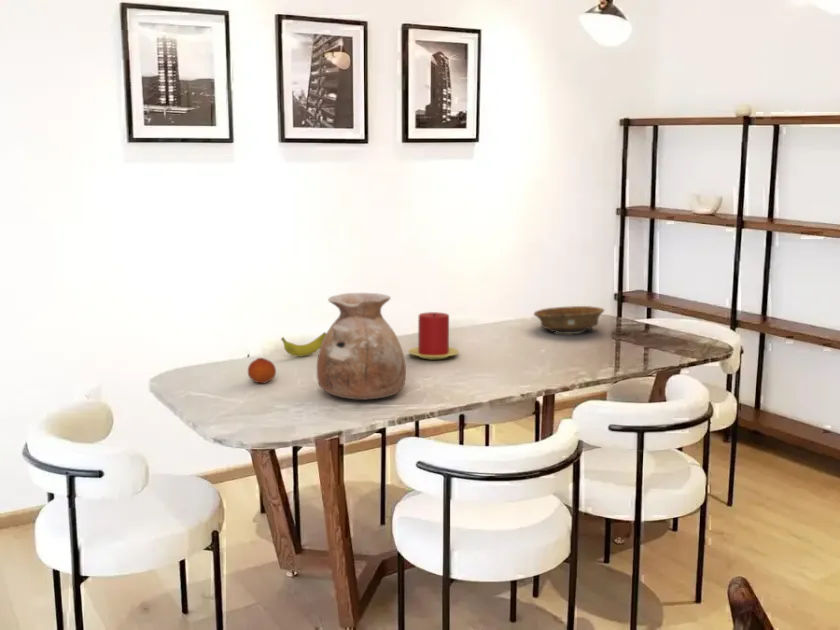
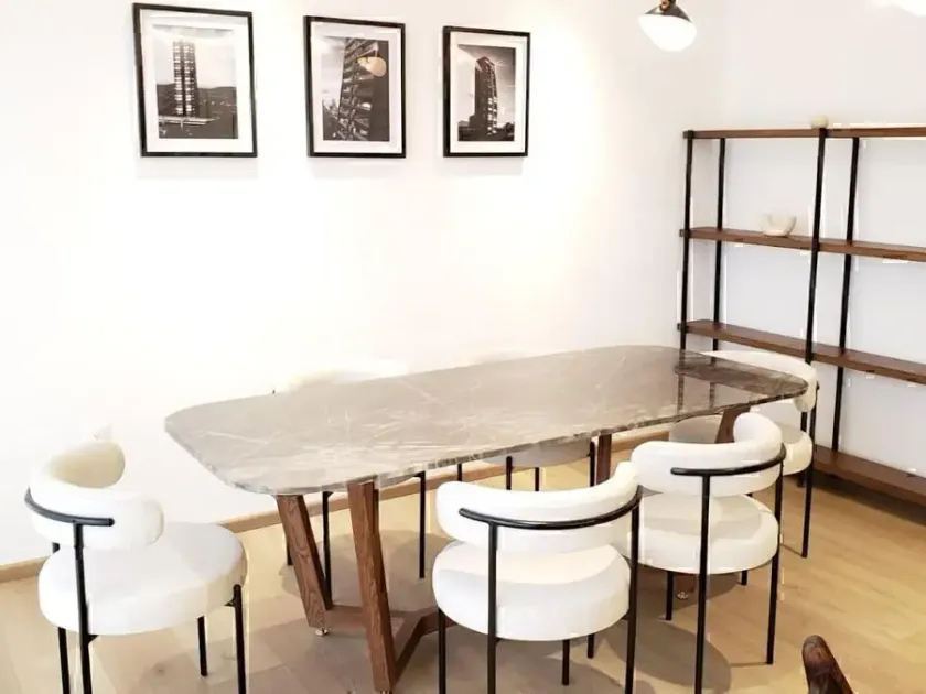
- fruit [247,357,277,384]
- vase [316,292,407,401]
- banana [280,331,327,358]
- candle [407,311,460,360]
- decorative bowl [533,305,605,335]
